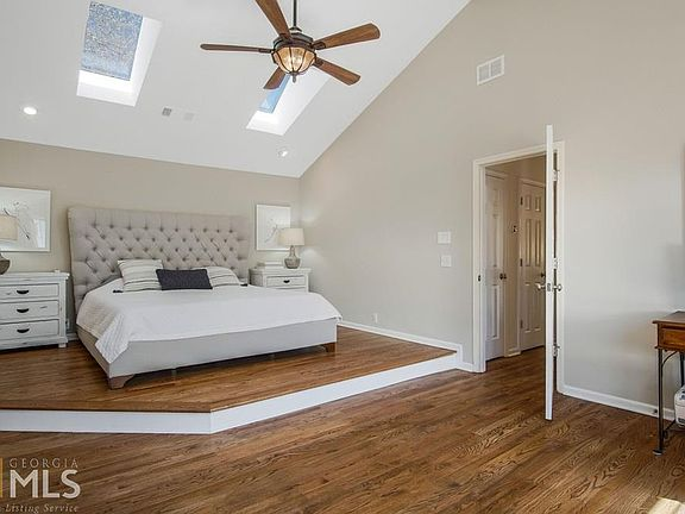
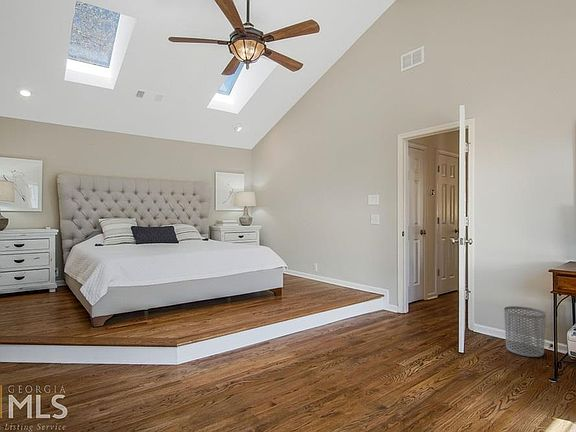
+ waste bin [503,305,547,358]
